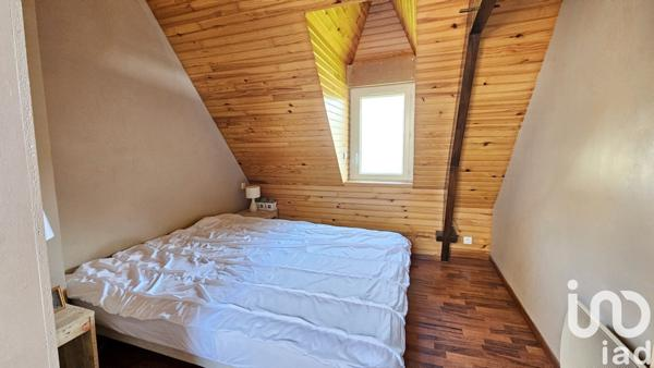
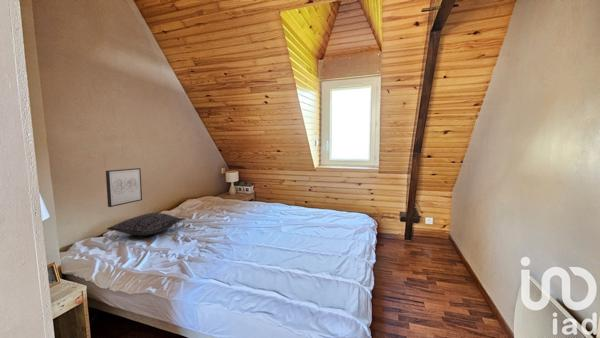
+ wall art [105,167,143,208]
+ pillow [106,212,187,237]
